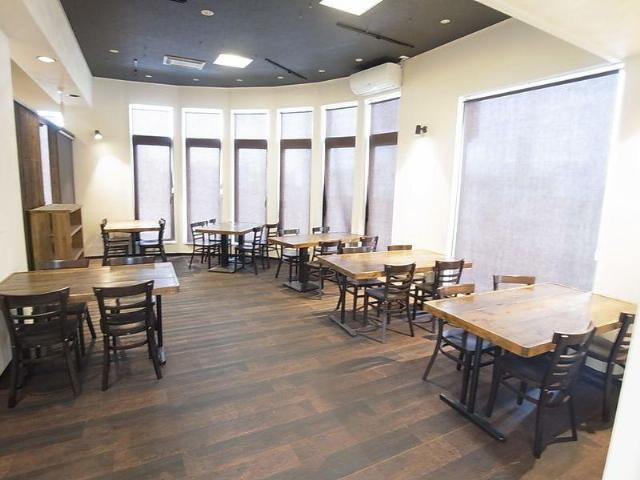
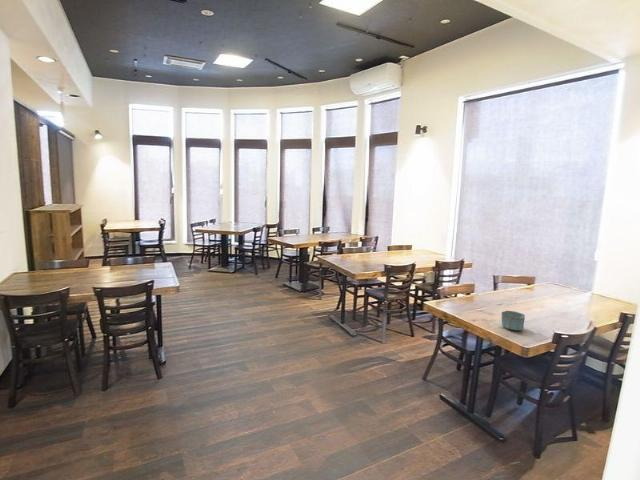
+ bowl [500,310,526,331]
